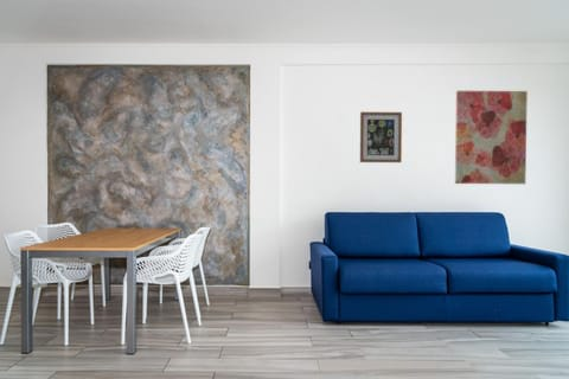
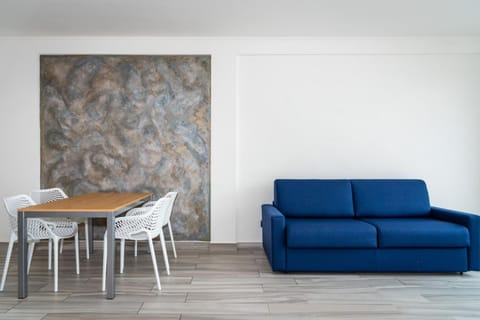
- wall art [359,111,403,163]
- wall art [454,90,529,185]
